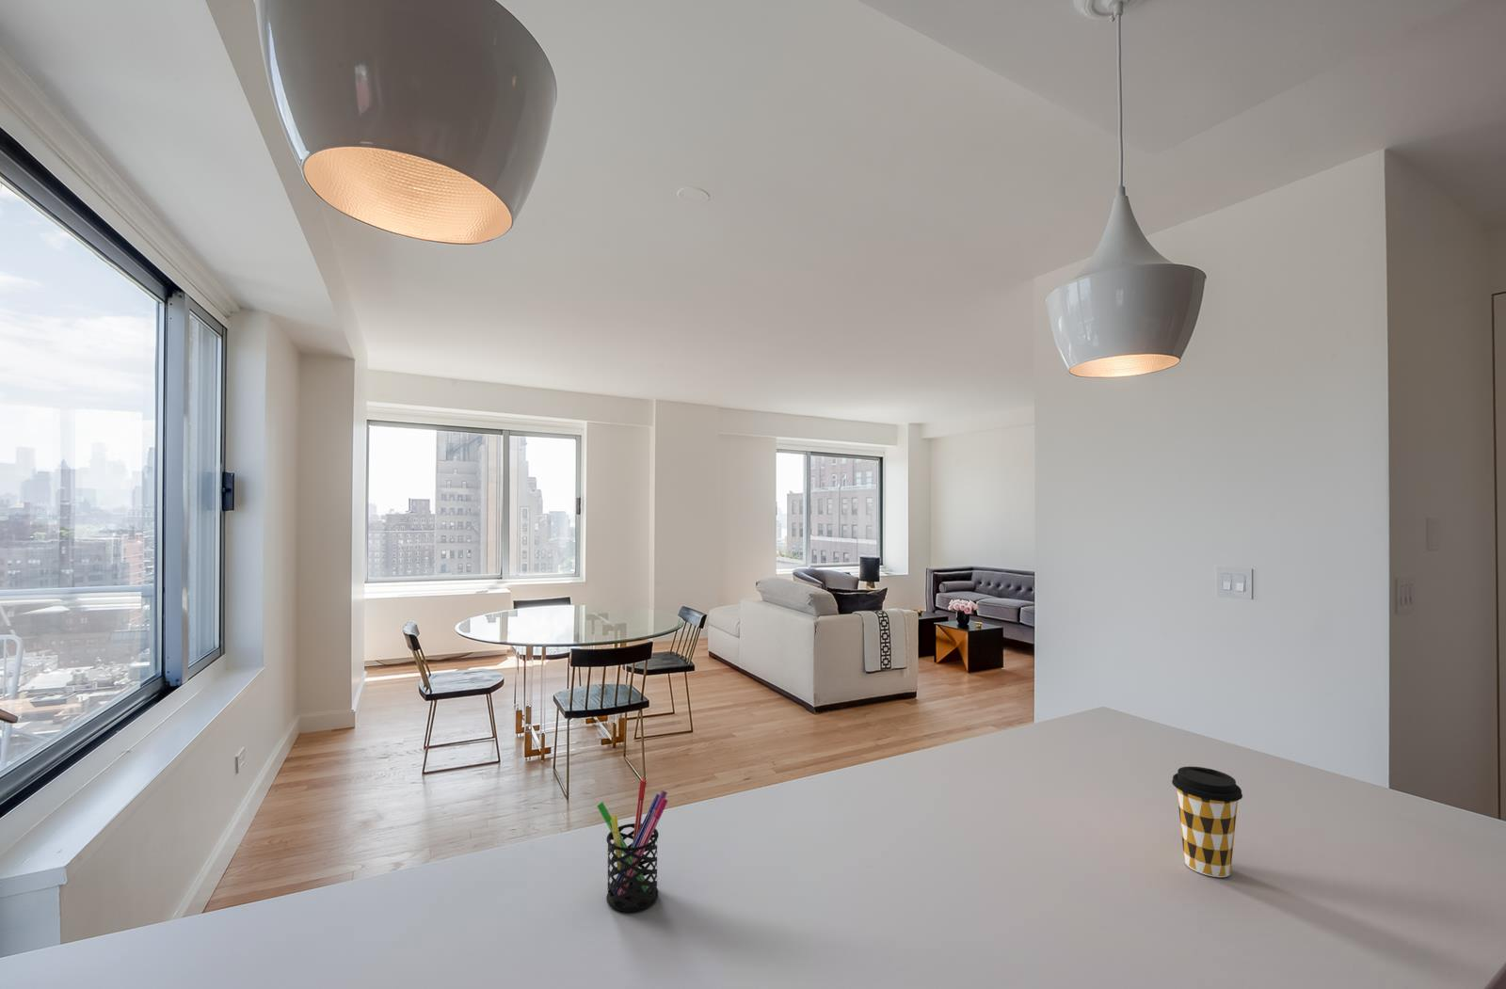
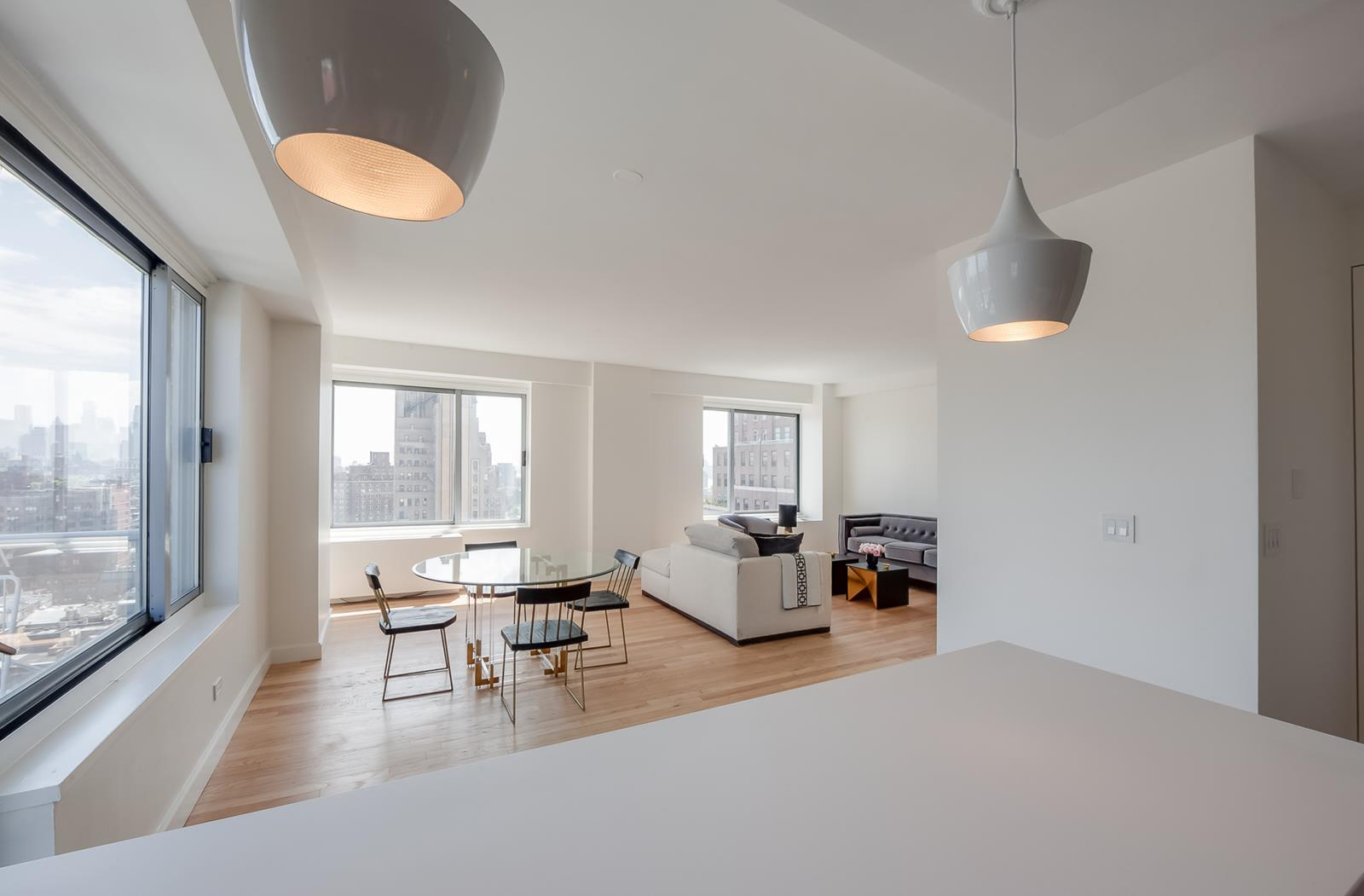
- coffee cup [1171,766,1243,878]
- pen holder [596,779,668,913]
